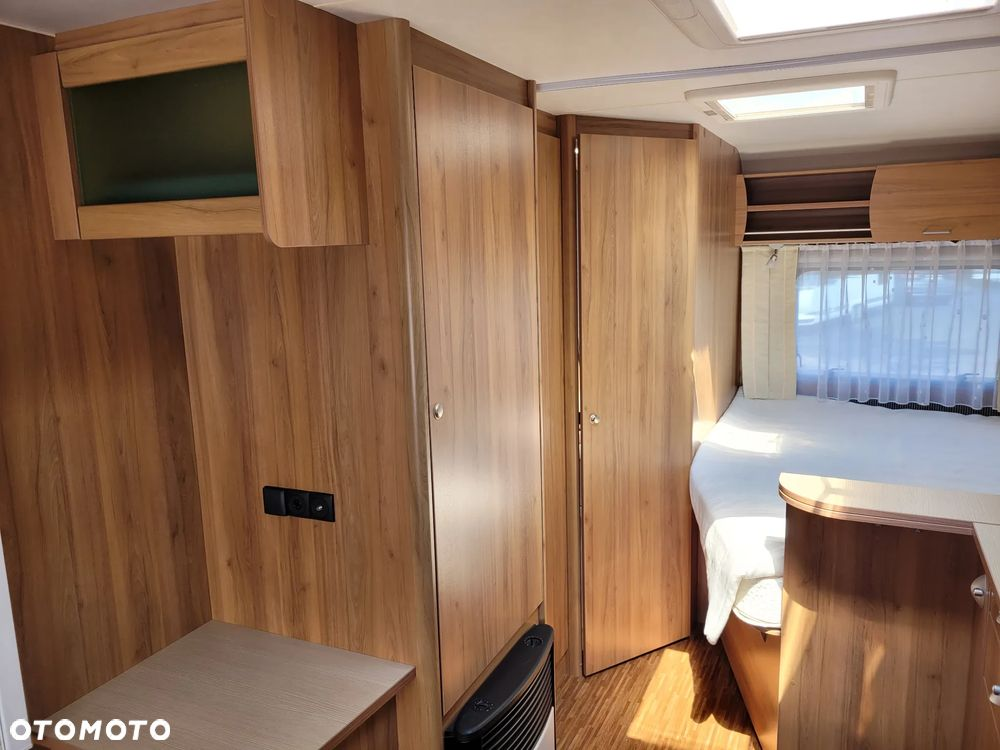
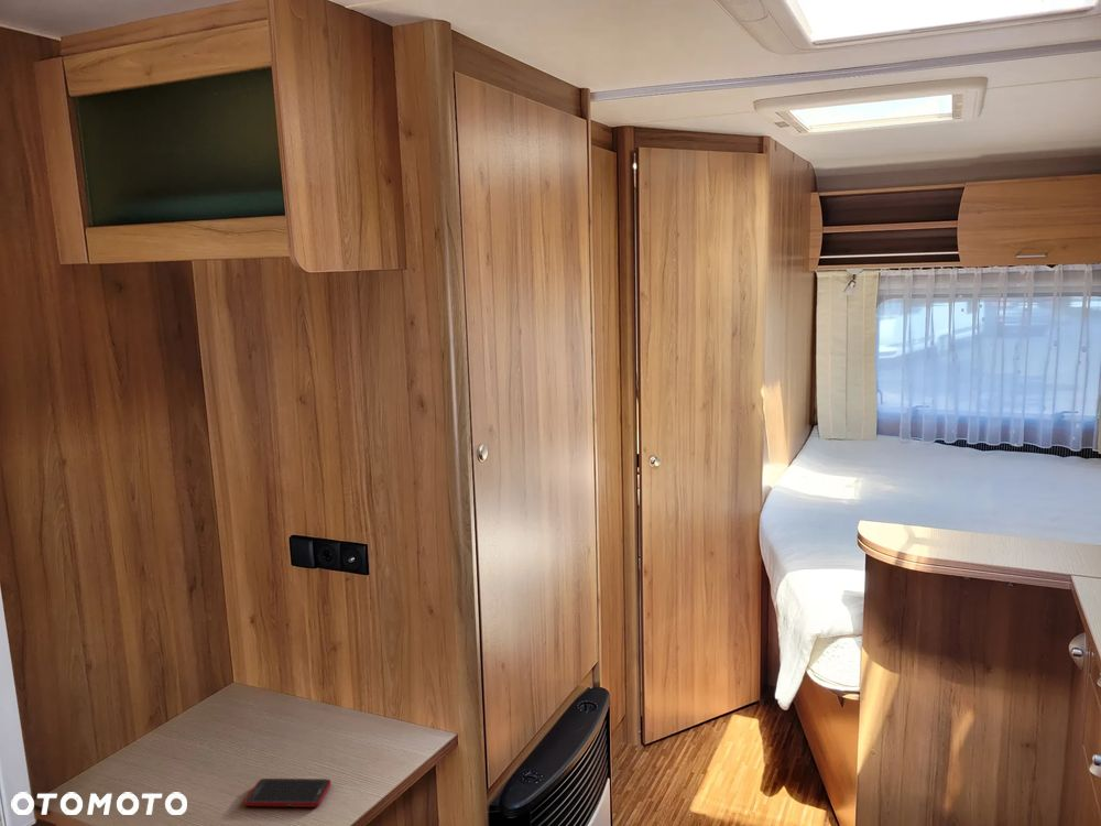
+ cell phone [243,778,333,808]
